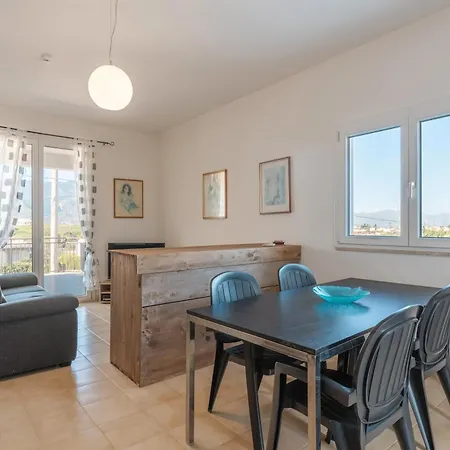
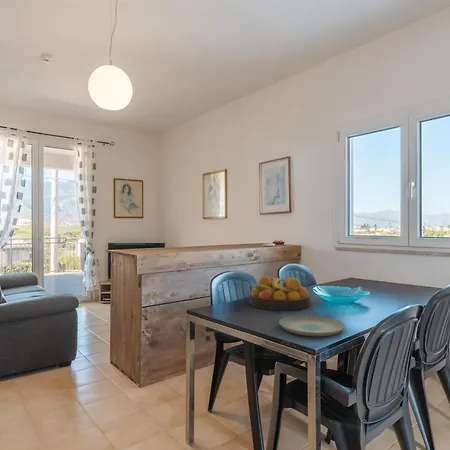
+ fruit bowl [248,275,312,311]
+ plate [278,314,346,337]
